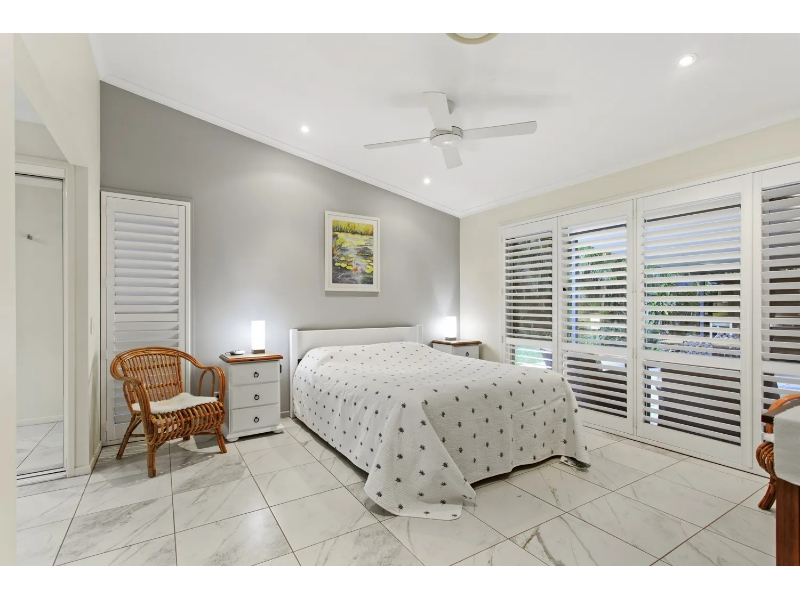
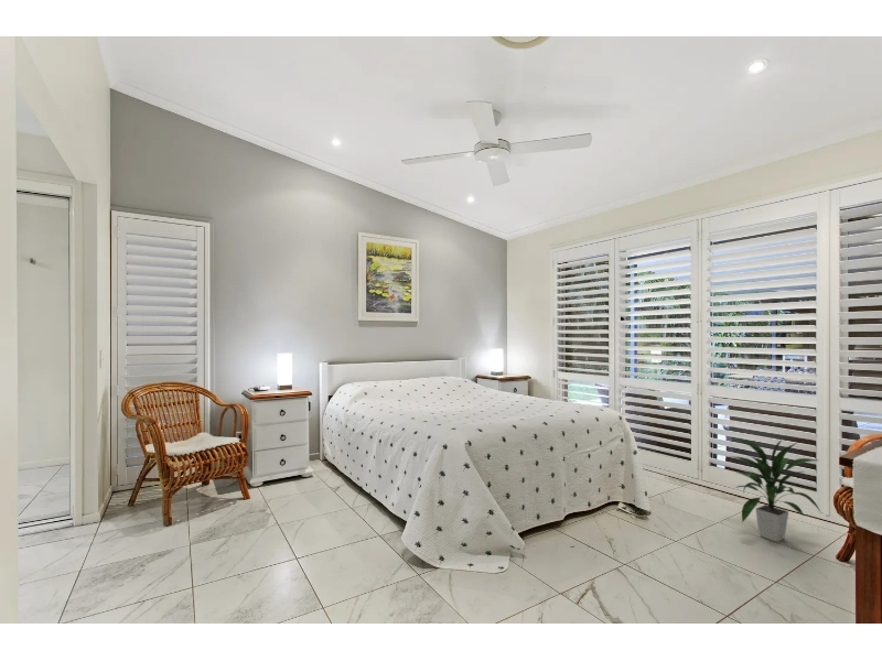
+ indoor plant [729,437,822,543]
